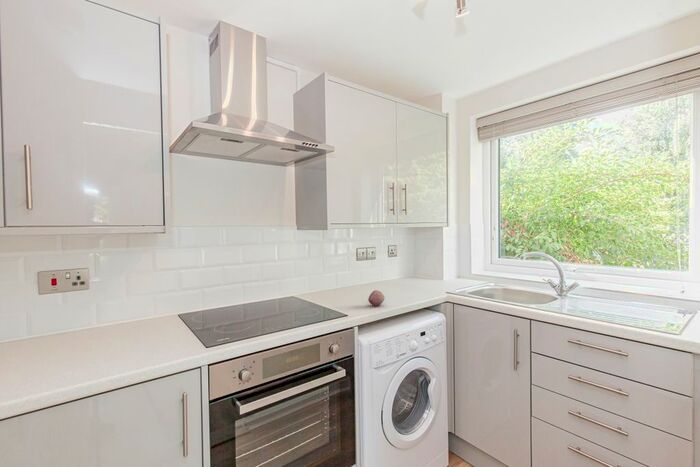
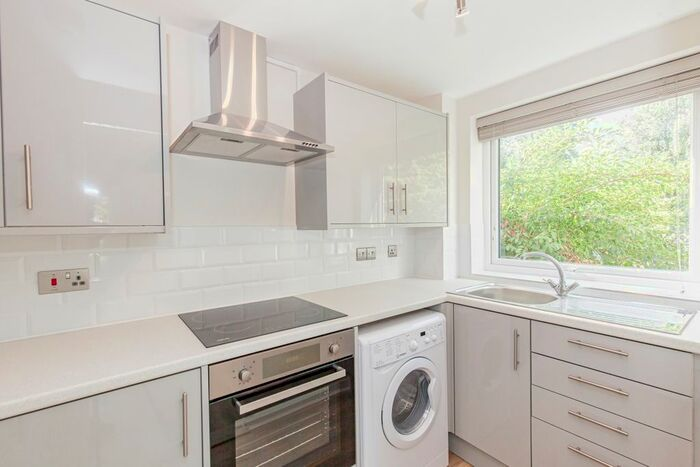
- fruit [367,289,385,307]
